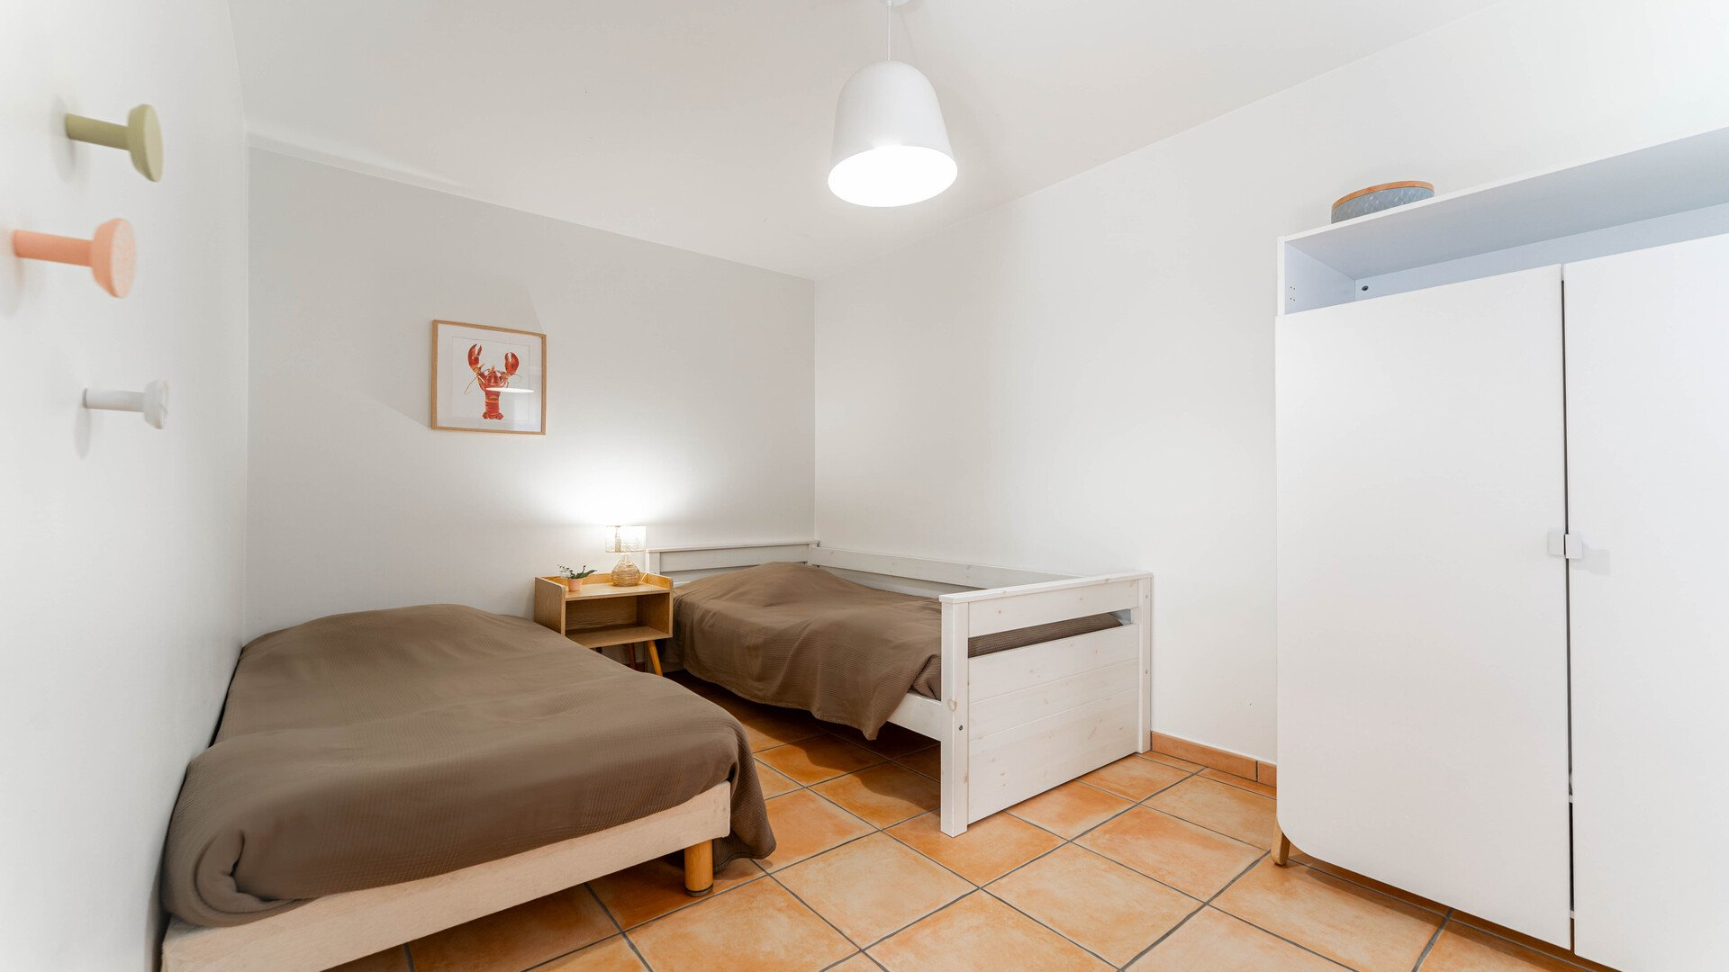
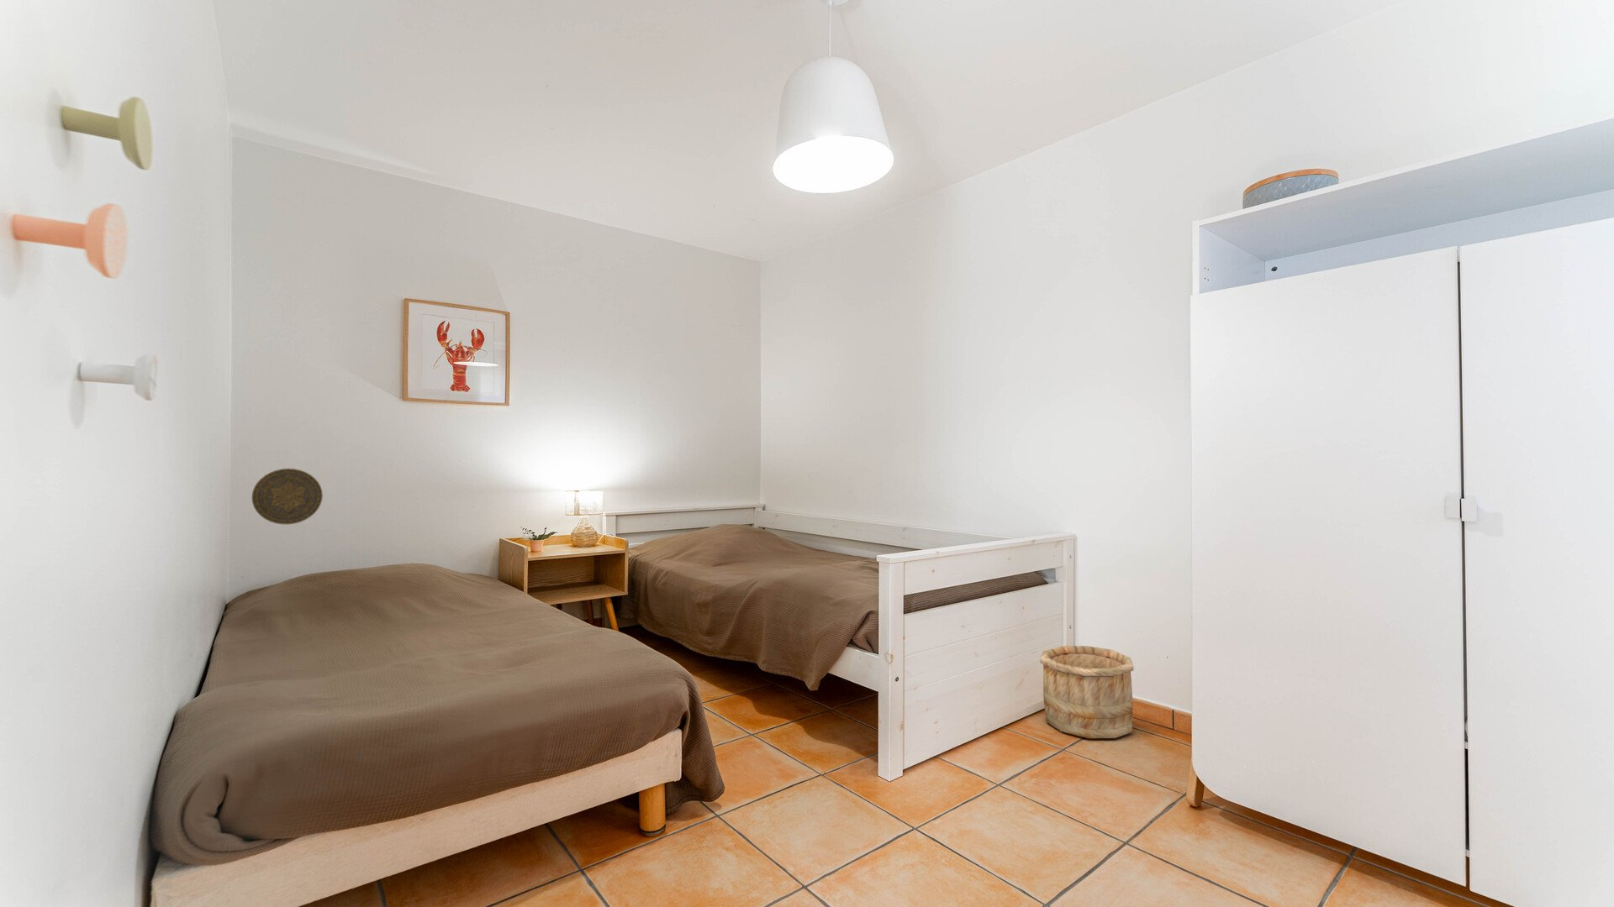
+ wooden bucket [1039,645,1135,739]
+ decorative plate [252,467,324,525]
